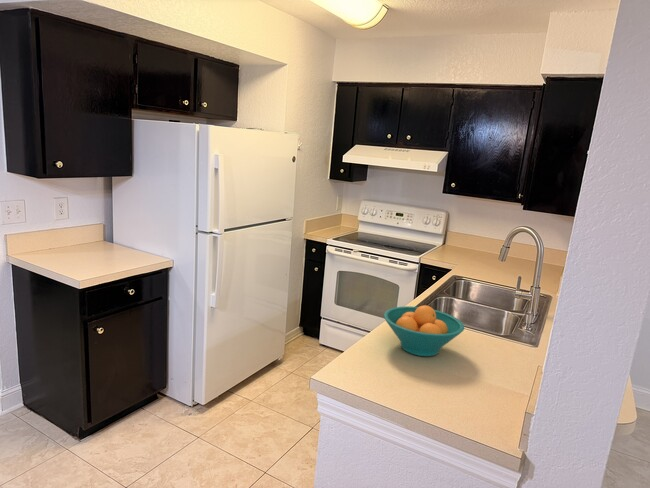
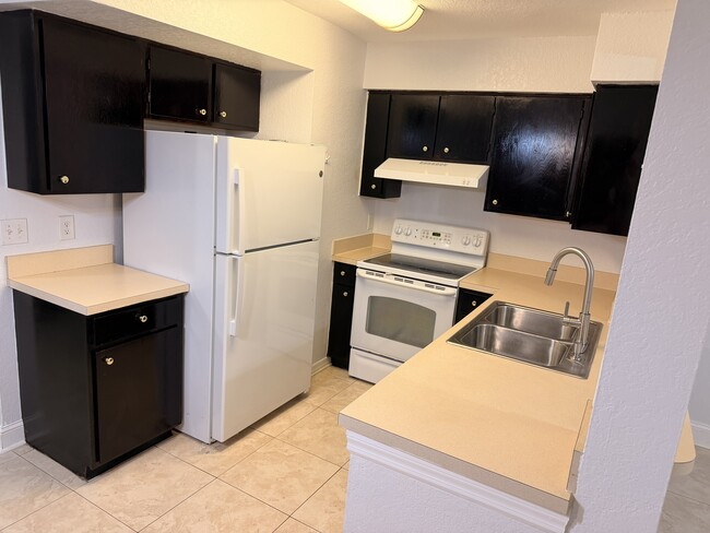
- fruit bowl [383,304,465,357]
